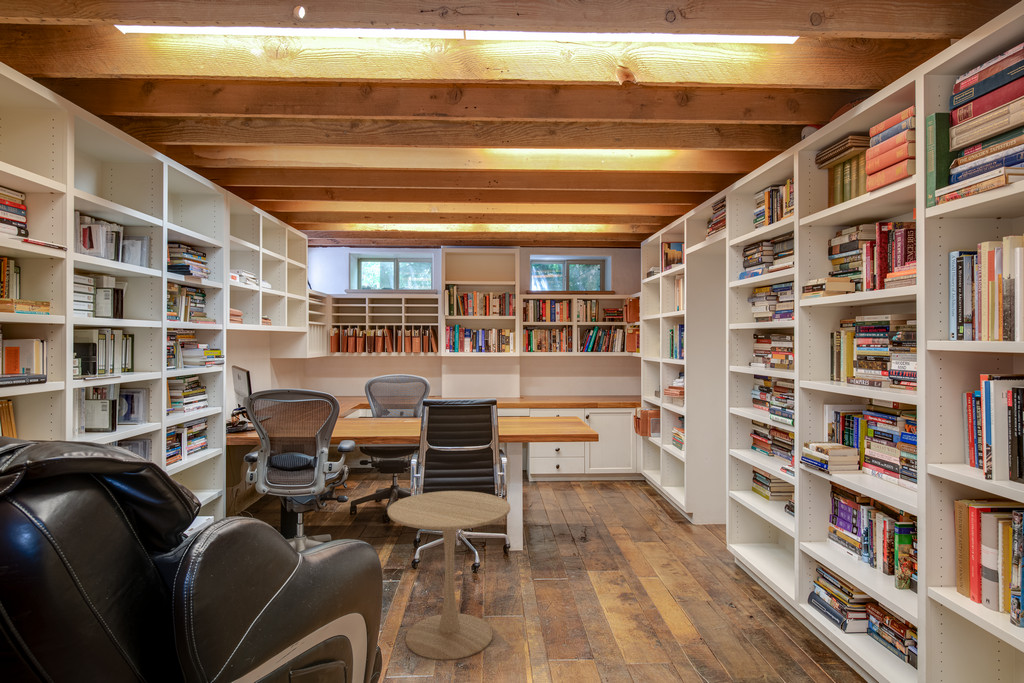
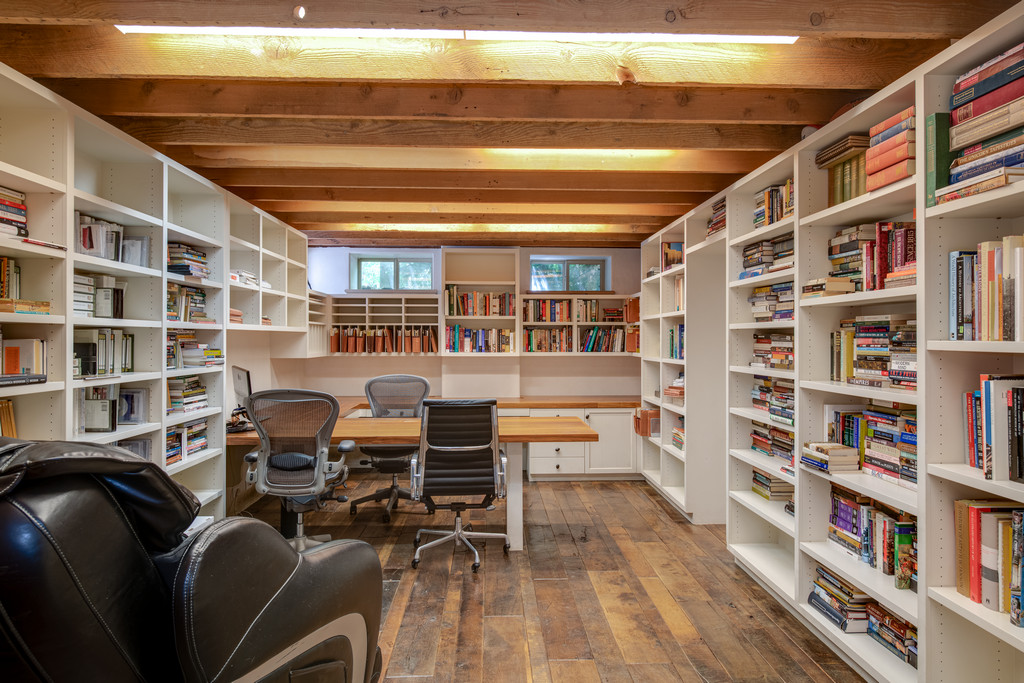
- side table [387,490,511,661]
